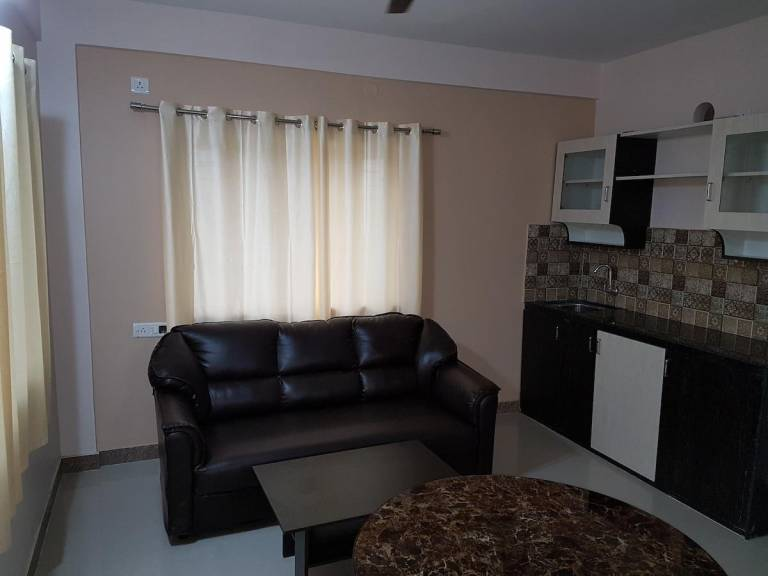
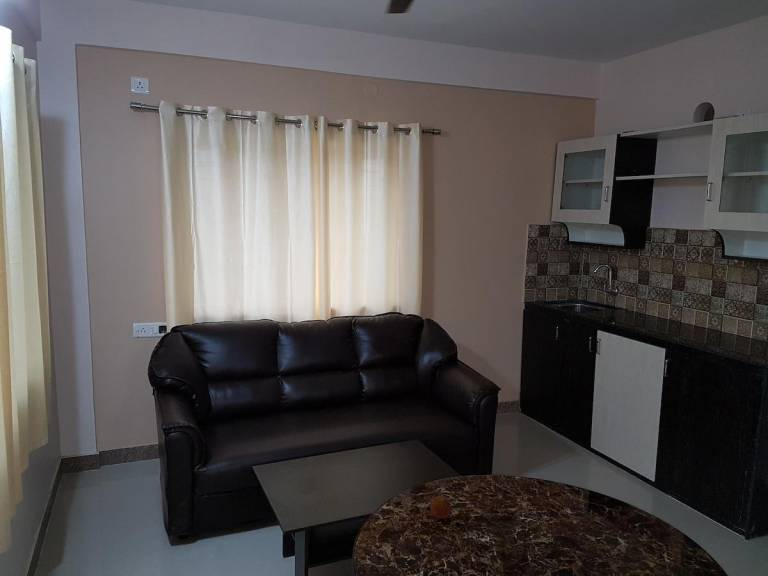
+ fruit [429,494,452,520]
